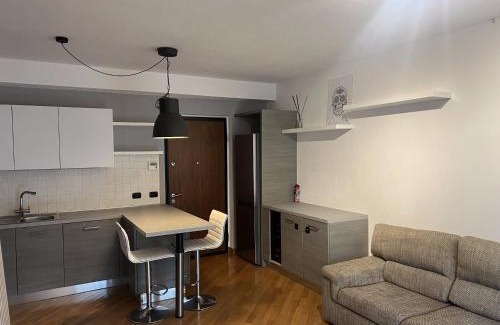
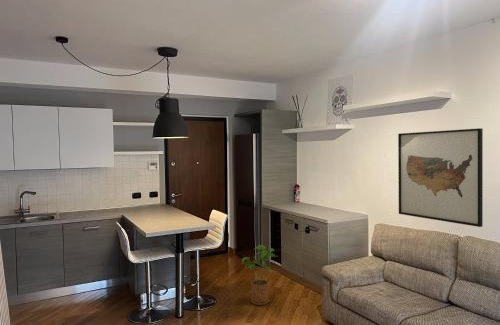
+ house plant [241,244,276,306]
+ wall art [397,127,484,228]
